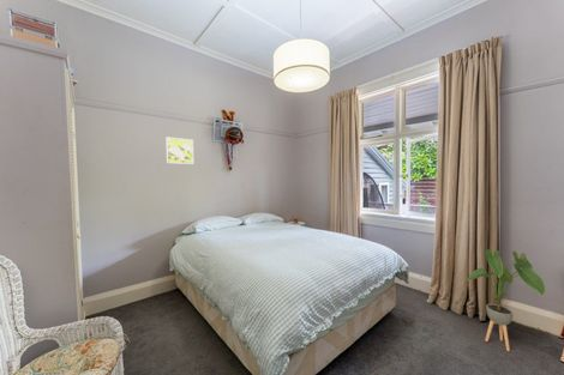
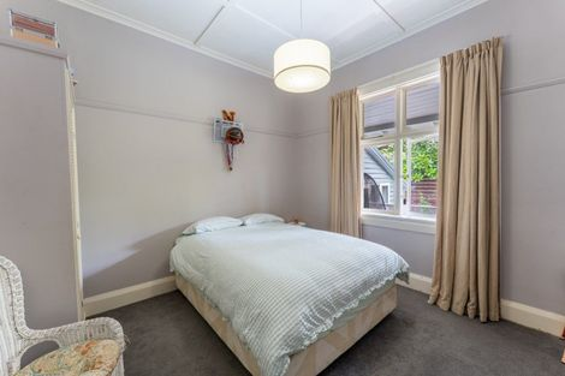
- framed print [166,135,194,165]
- house plant [467,248,546,352]
